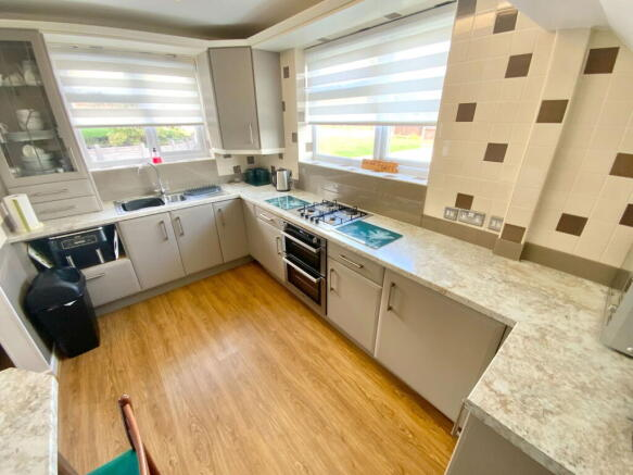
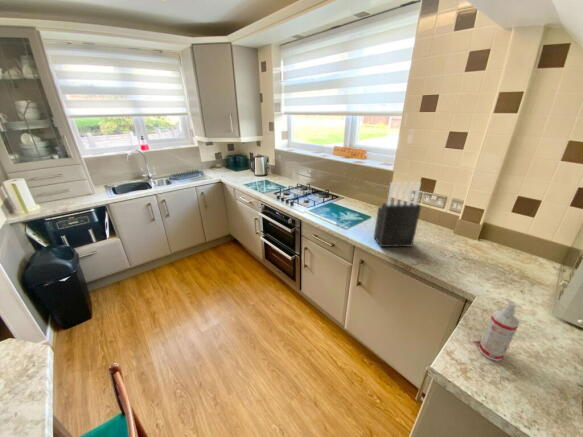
+ spray bottle [477,300,520,362]
+ knife block [373,181,422,248]
